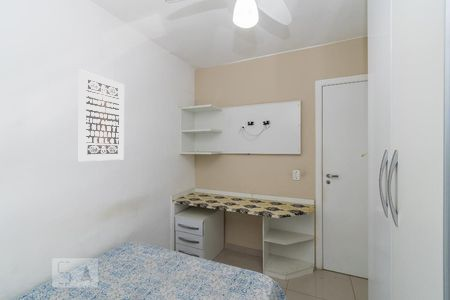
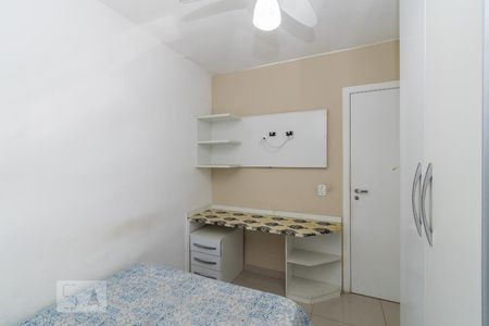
- wall art [78,69,125,162]
